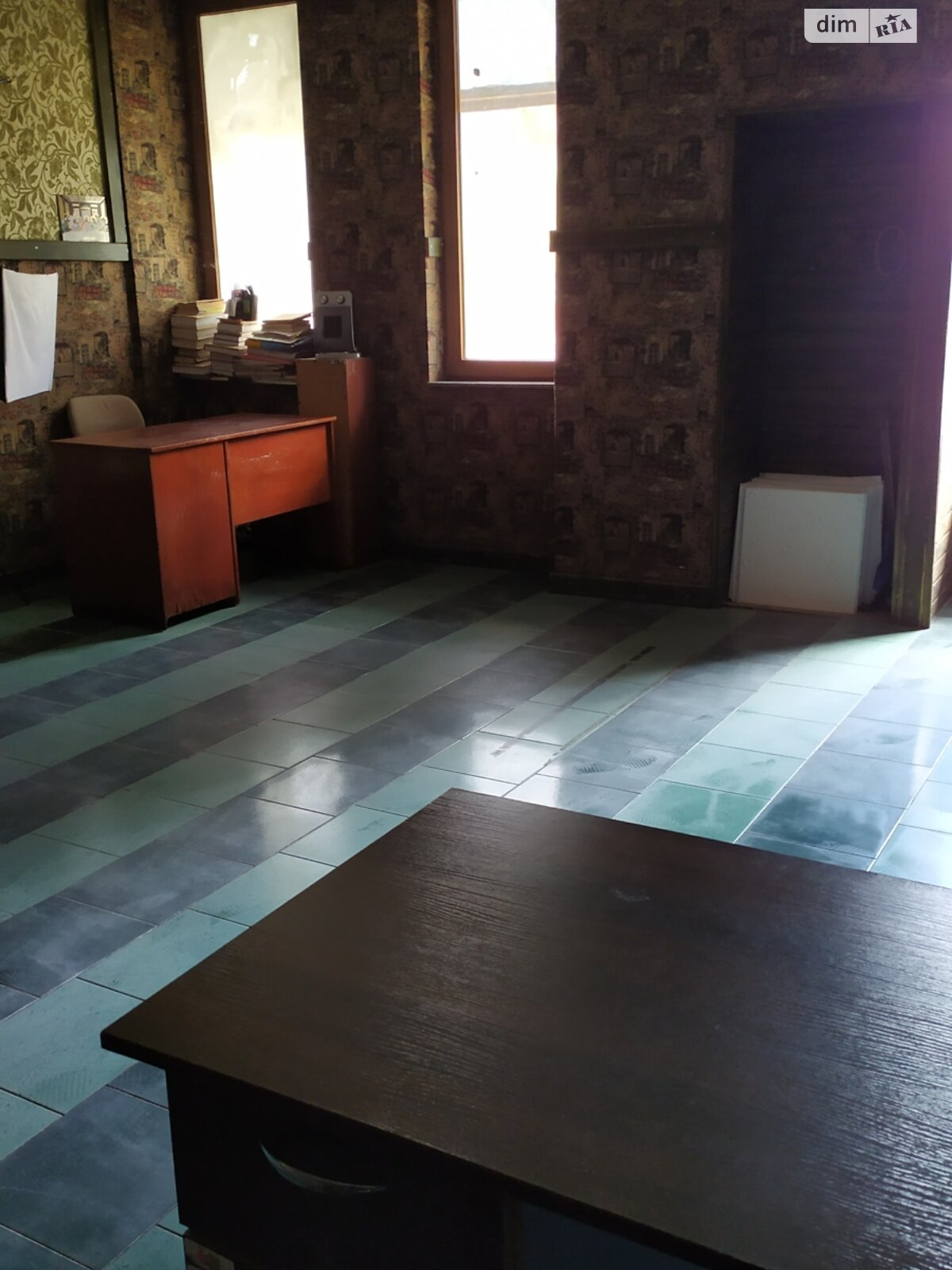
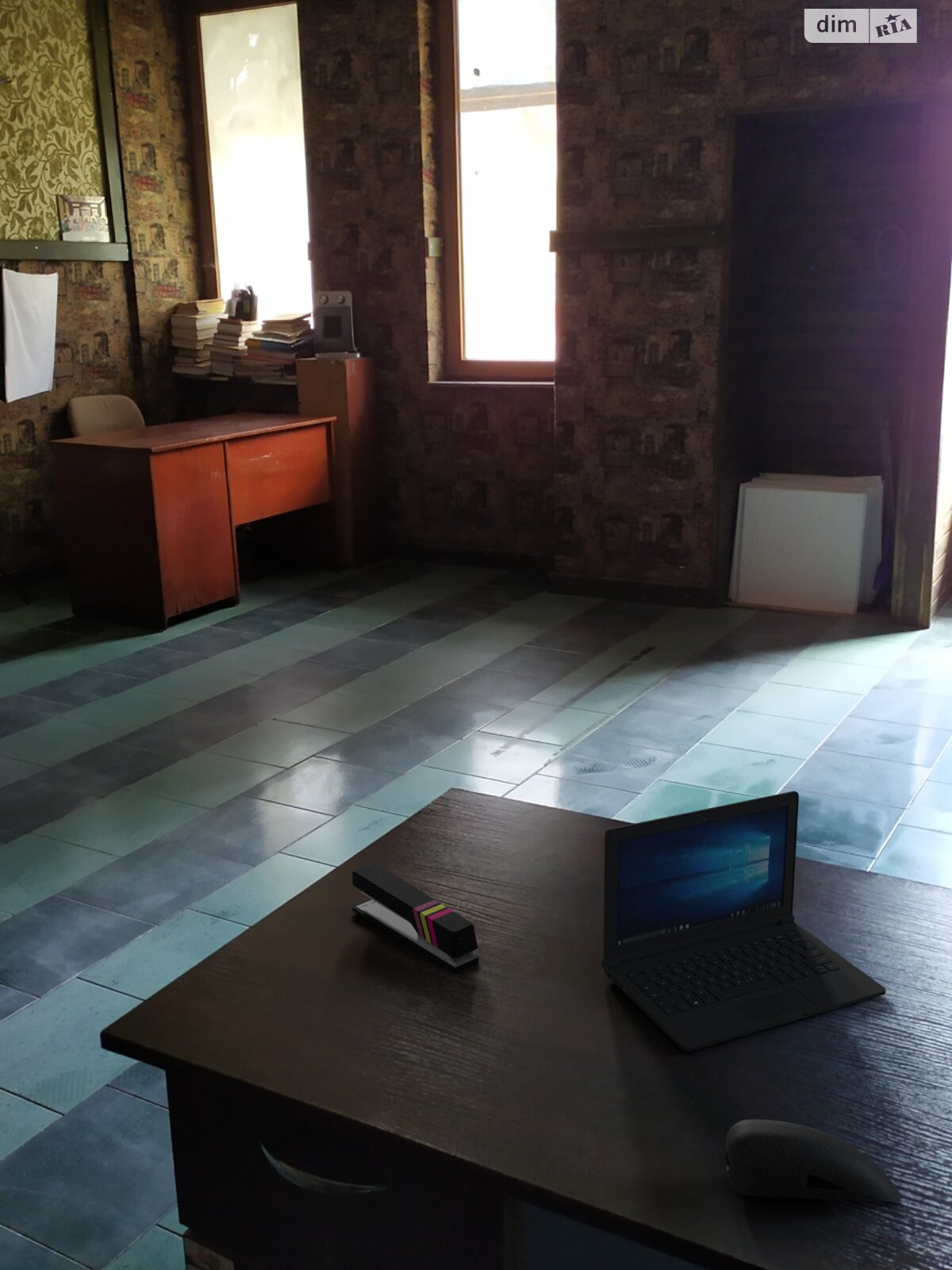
+ laptop [601,790,886,1053]
+ computer mouse [724,1118,901,1203]
+ stapler [351,862,480,973]
